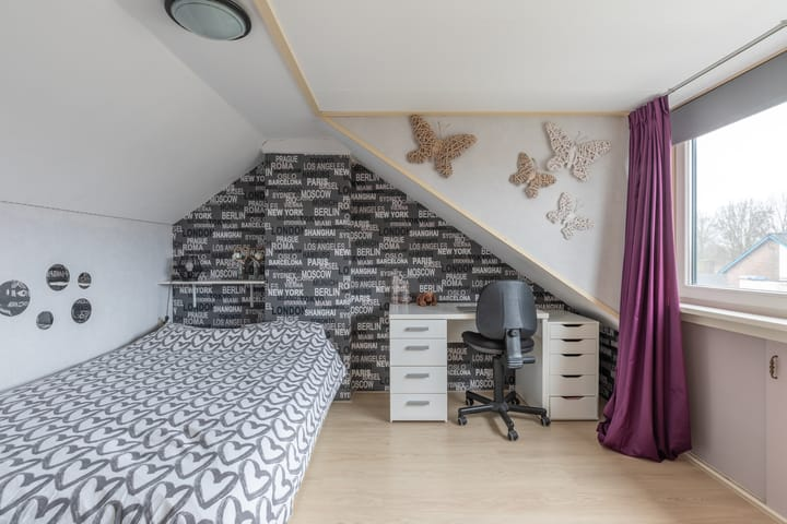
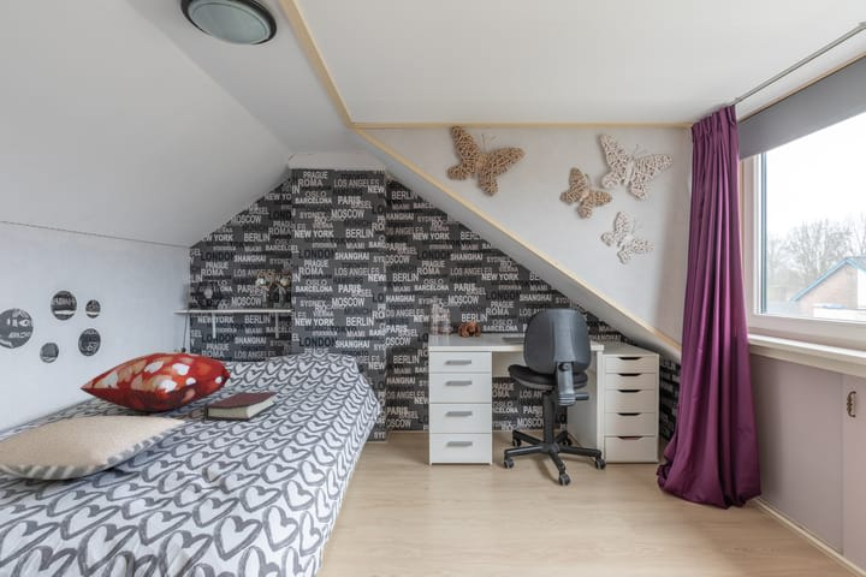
+ hardback book [202,391,278,422]
+ decorative pillow [79,351,232,412]
+ pillow [0,415,186,481]
